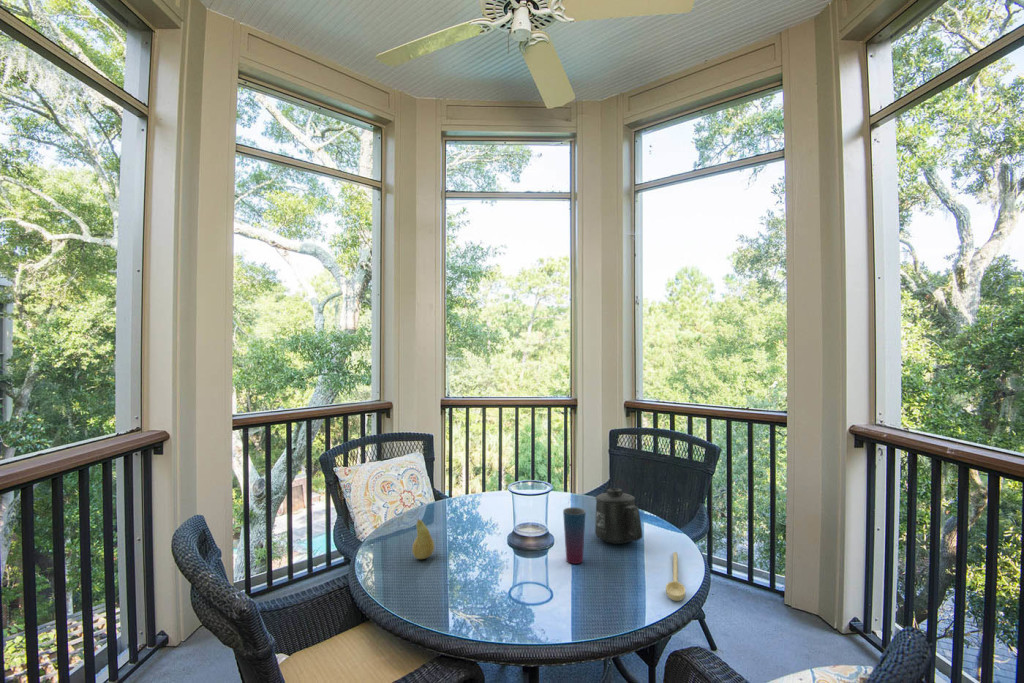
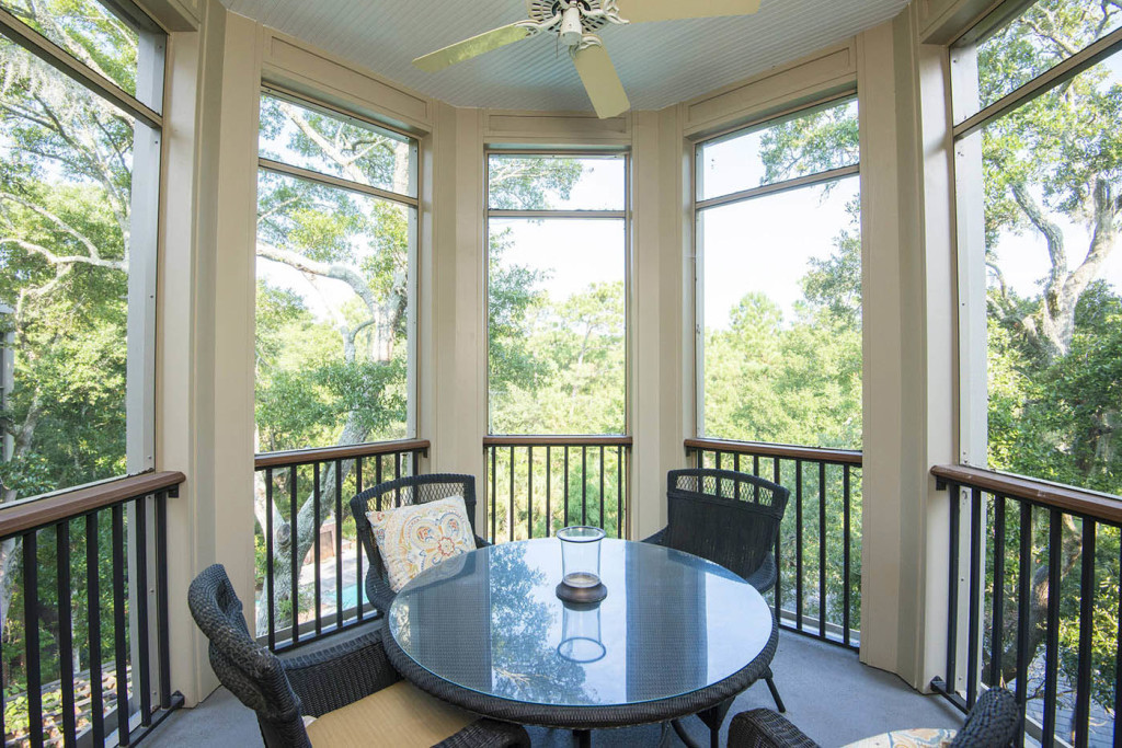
- spoon [665,551,686,602]
- fruit [411,518,435,560]
- mug [594,487,643,545]
- cup [562,506,587,565]
